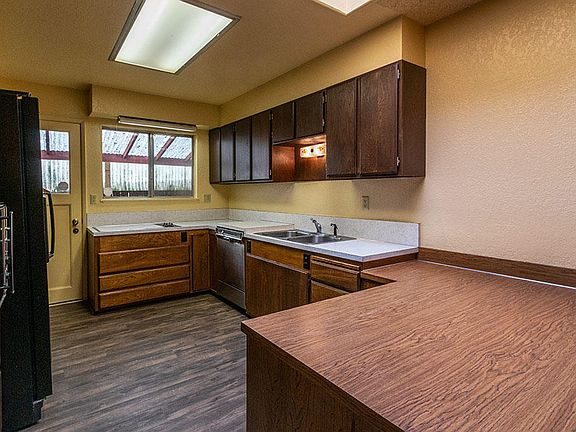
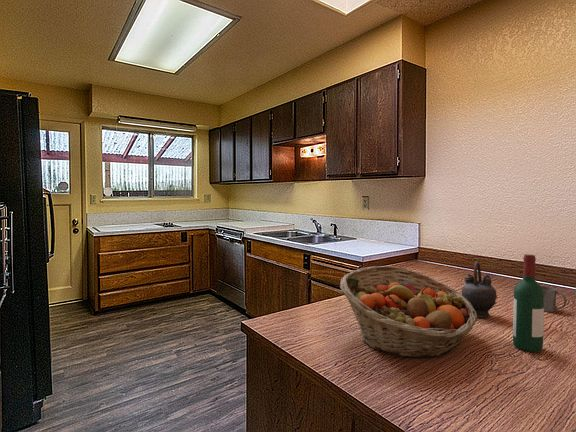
+ wine bottle [512,254,545,353]
+ teapot [461,260,499,318]
+ mug [541,285,567,313]
+ fruit basket [339,265,478,359]
